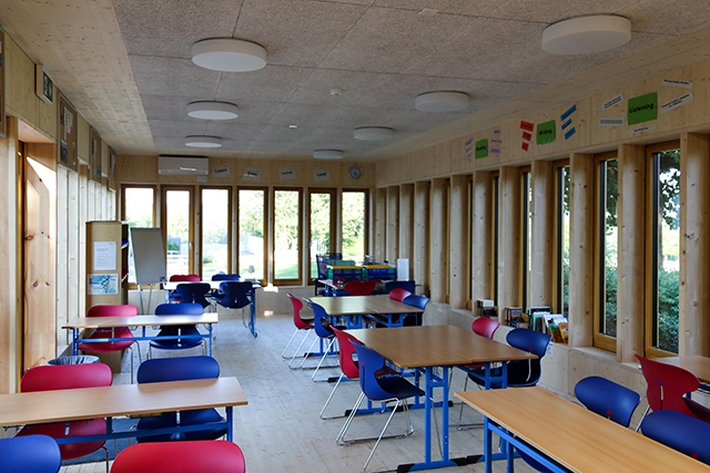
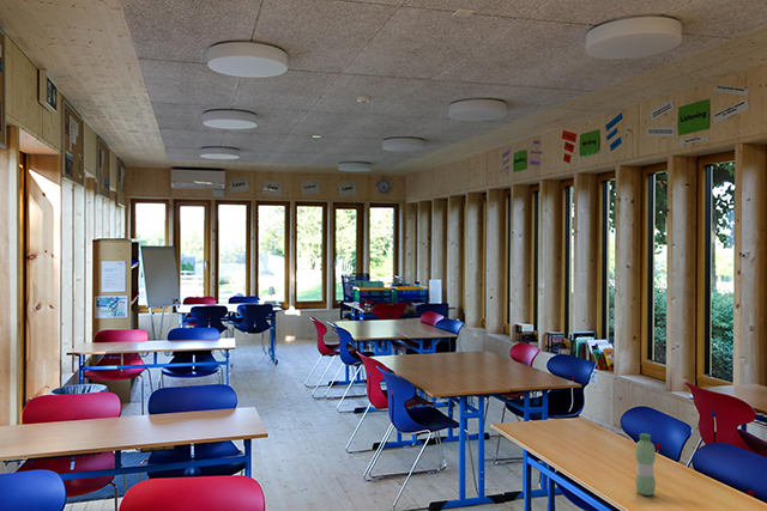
+ water bottle [634,432,657,497]
